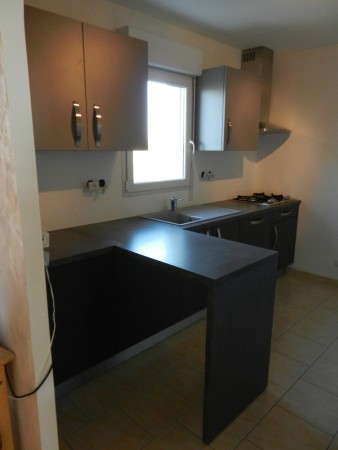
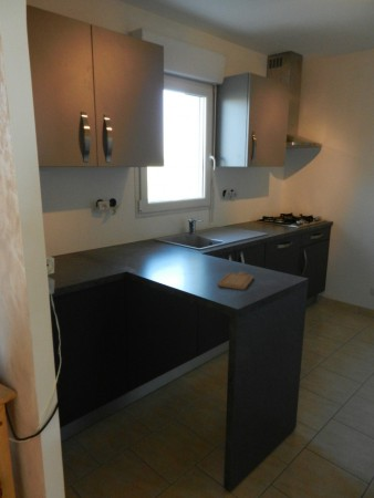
+ chopping board [217,270,254,290]
